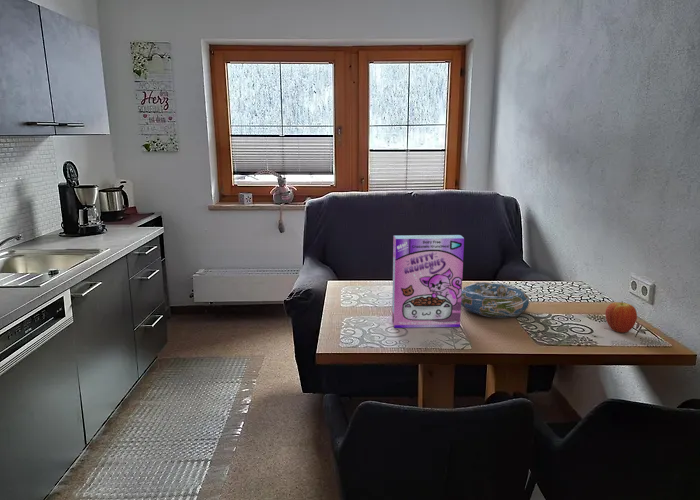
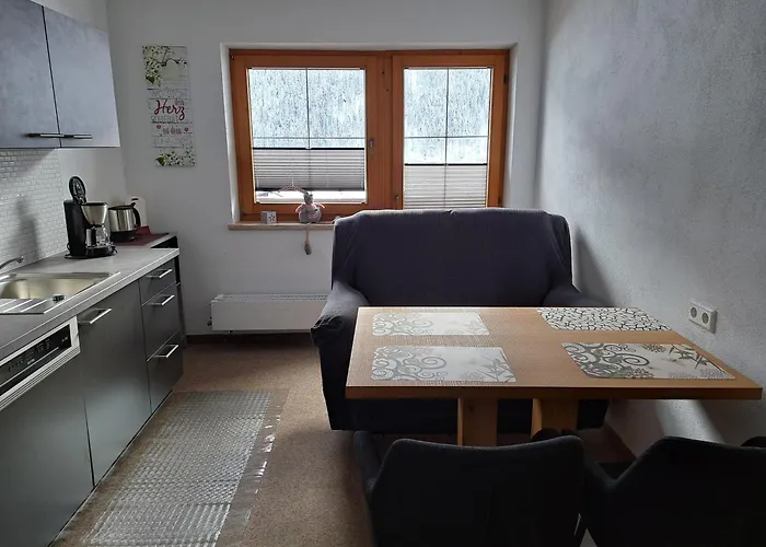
- decorative bowl [461,281,531,319]
- cereal box [391,234,465,329]
- fruit [604,300,638,334]
